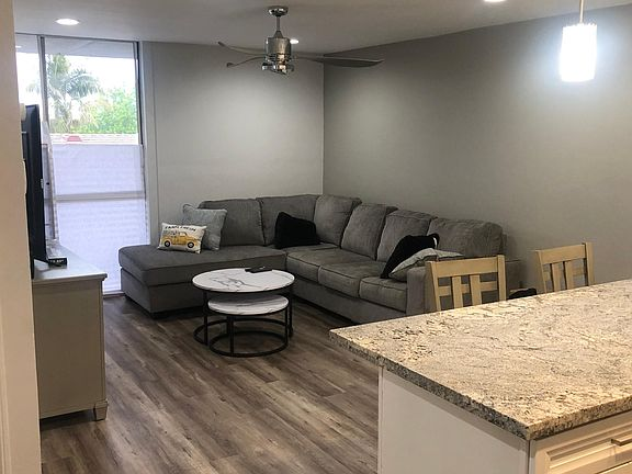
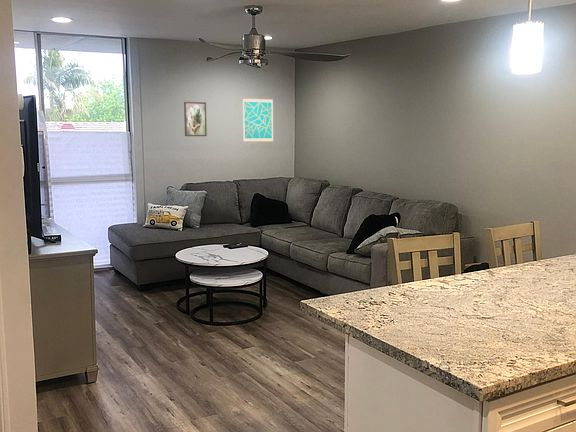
+ wall art [242,97,274,143]
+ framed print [183,101,208,137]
